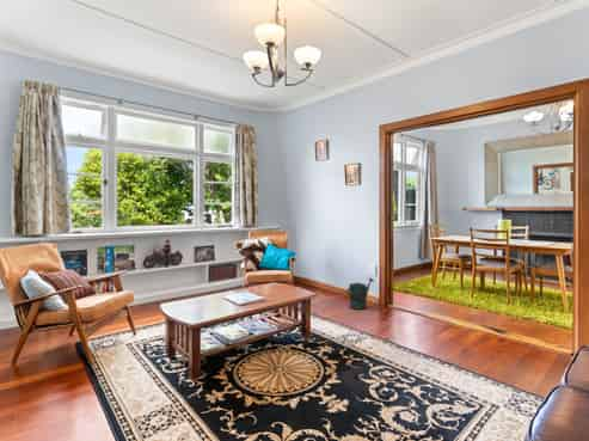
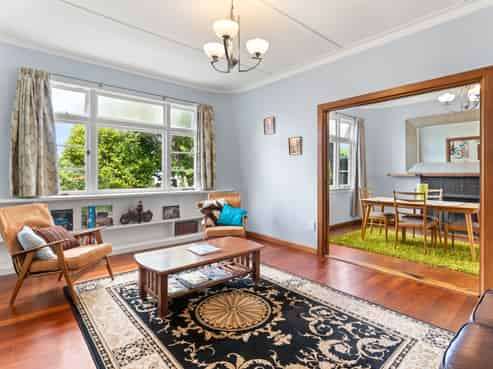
- watering can [345,277,375,311]
